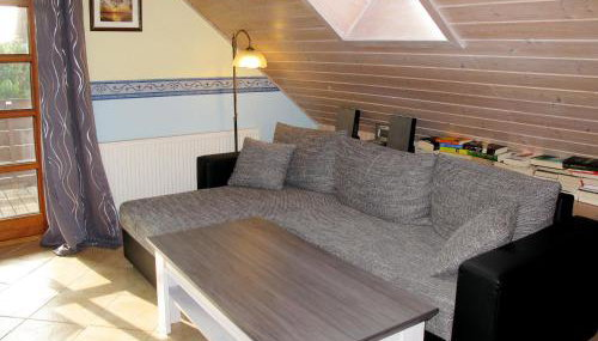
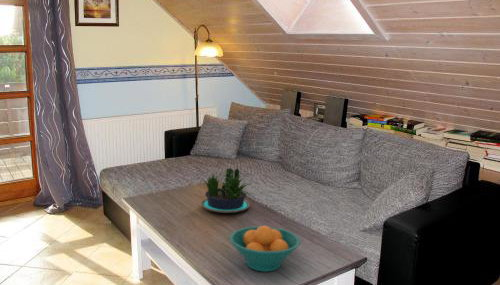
+ fruit bowl [228,225,301,273]
+ potted plant [200,167,255,214]
